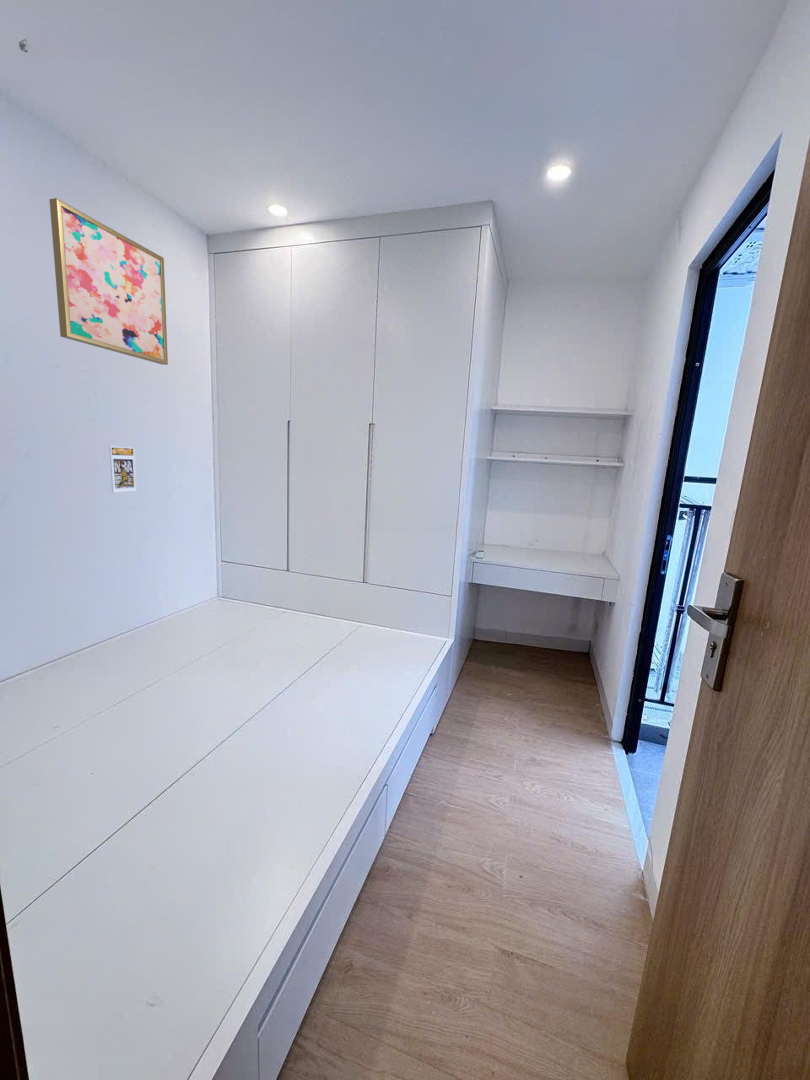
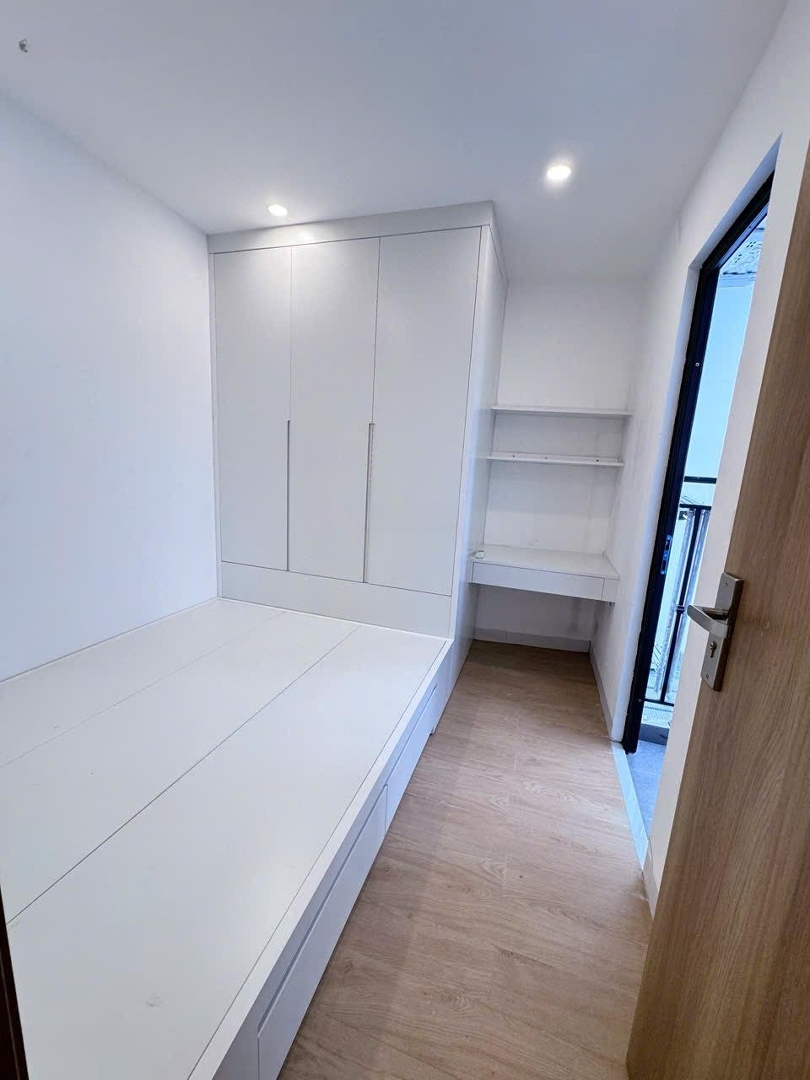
- wall art [48,197,169,366]
- trading card display case [108,445,138,493]
